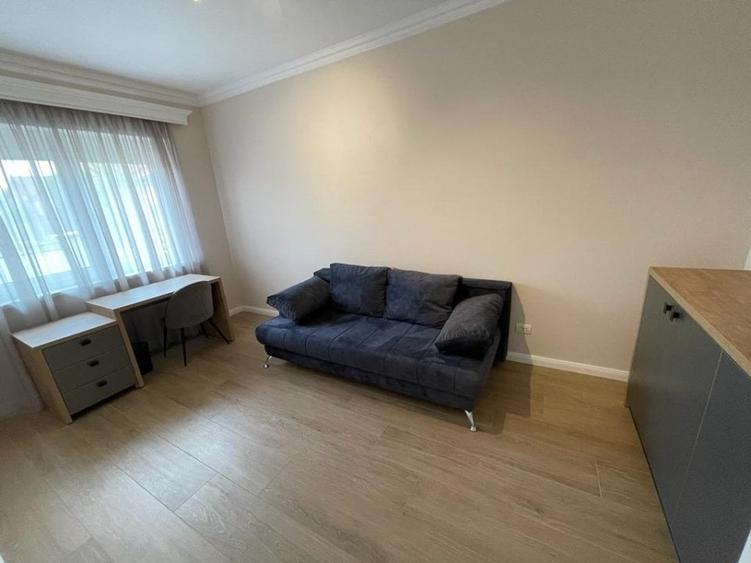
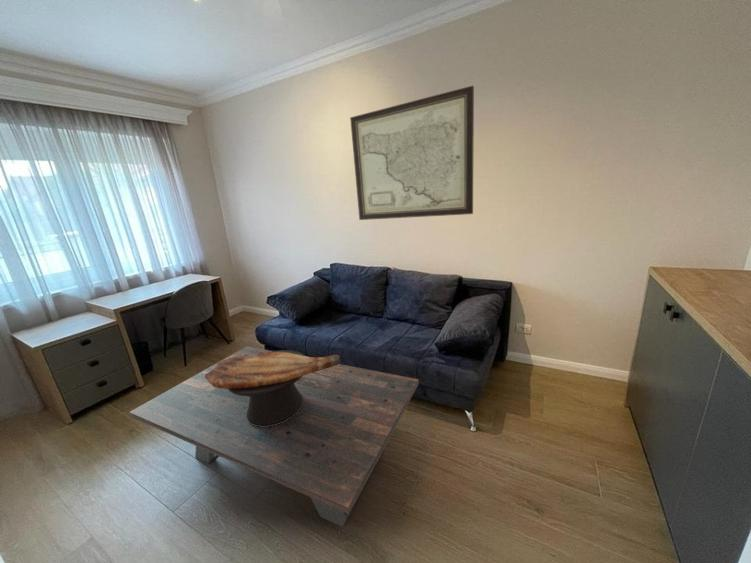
+ wall art [349,85,475,221]
+ coffee table [128,345,420,528]
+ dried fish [205,349,342,427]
